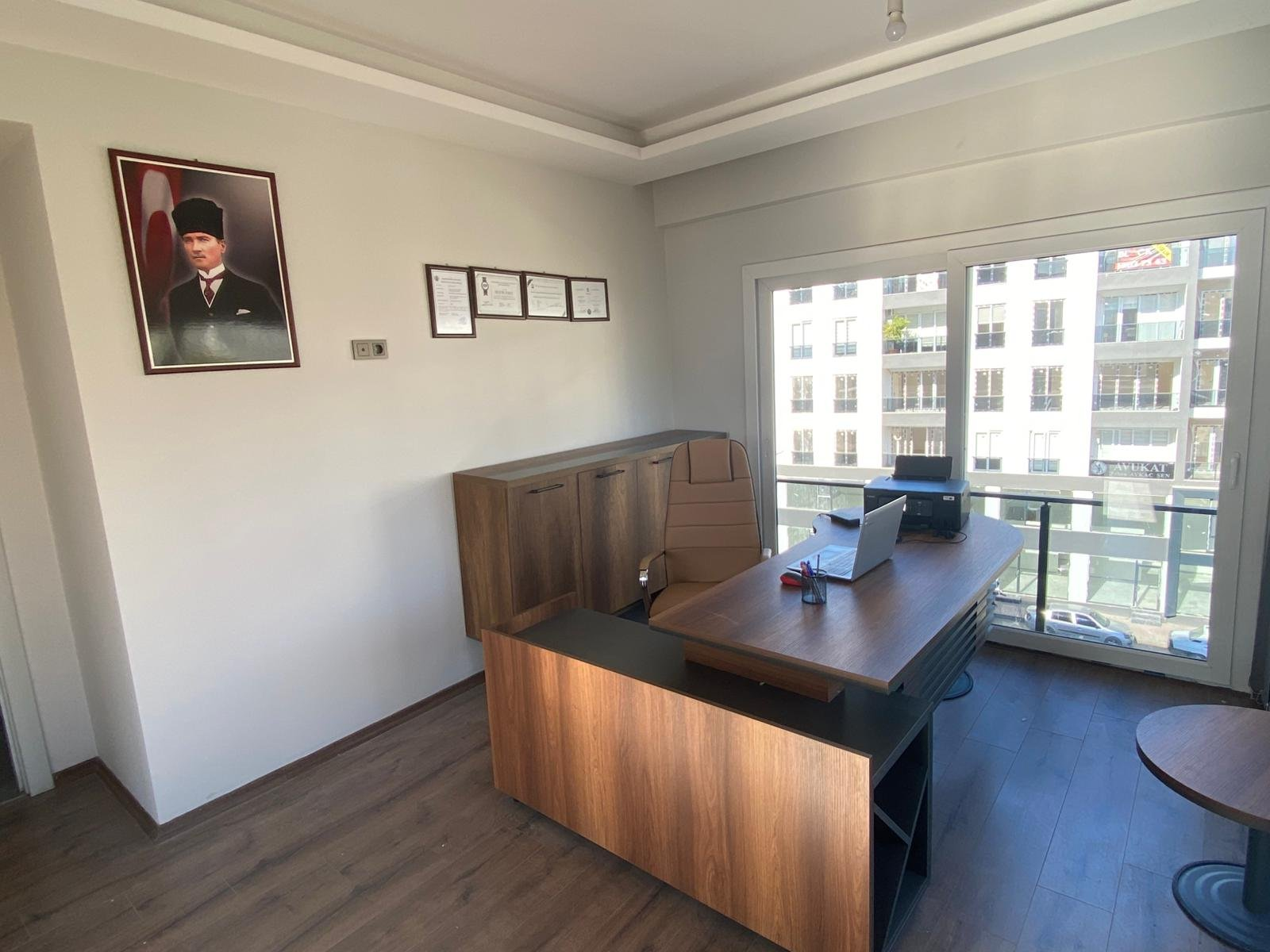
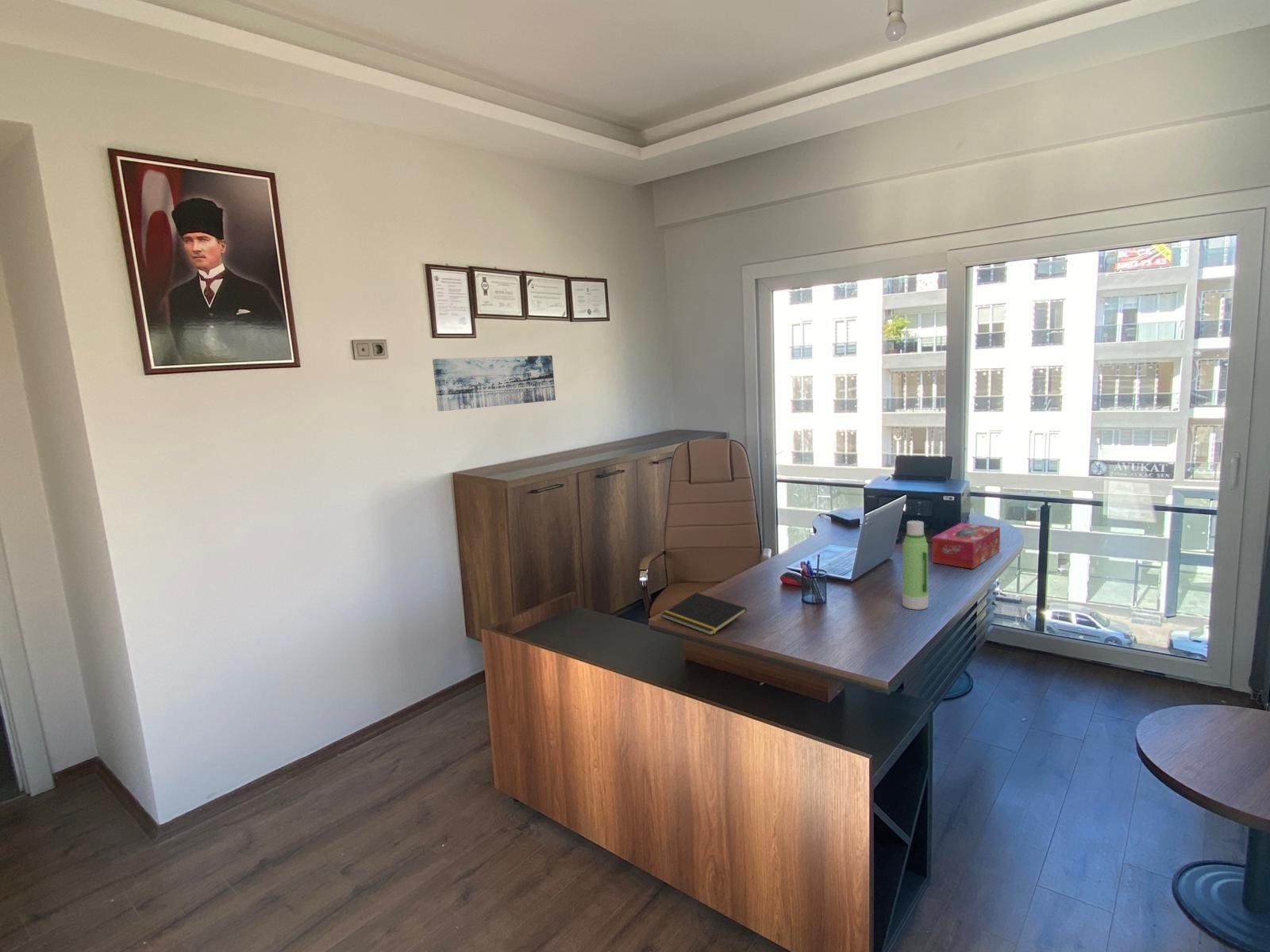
+ tissue box [931,522,1001,570]
+ wall art [432,355,556,412]
+ water bottle [902,520,929,611]
+ notepad [660,592,748,636]
